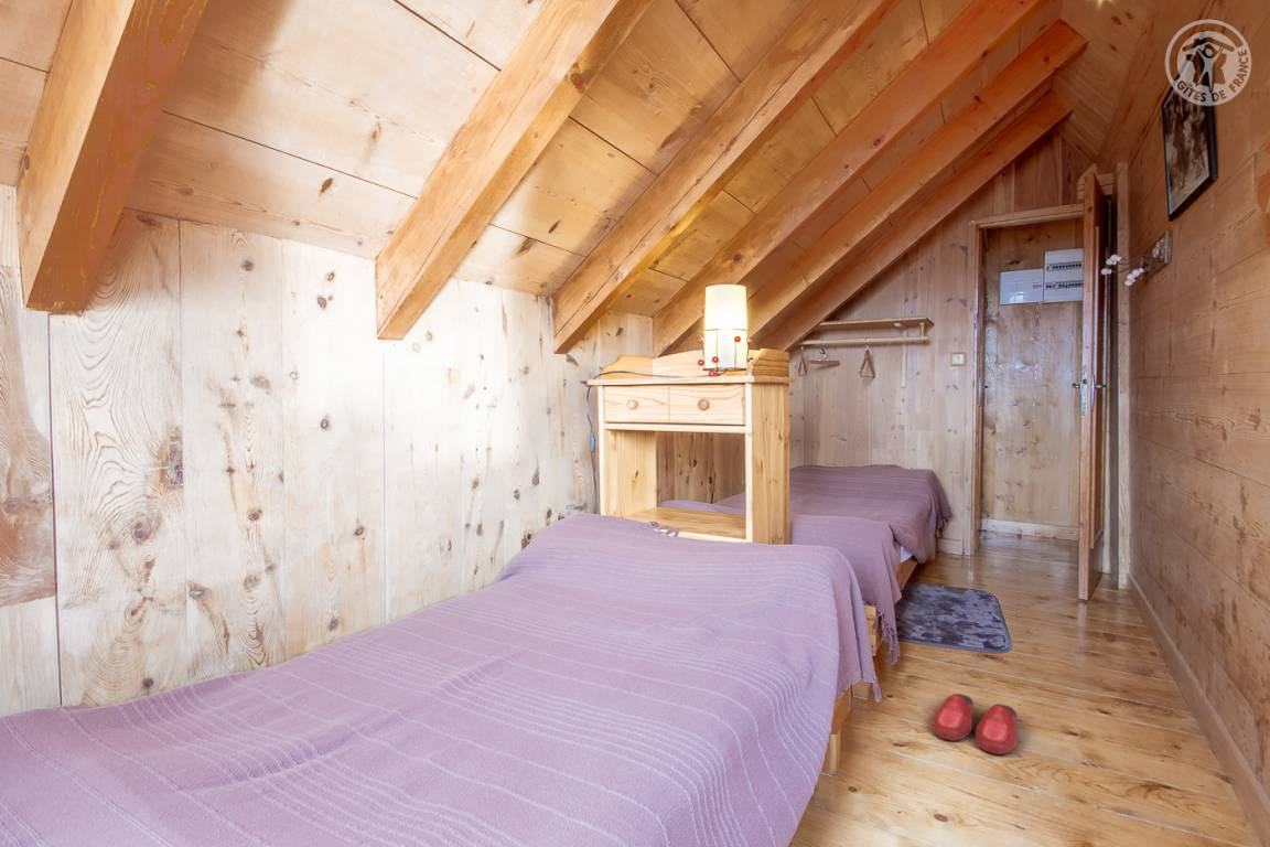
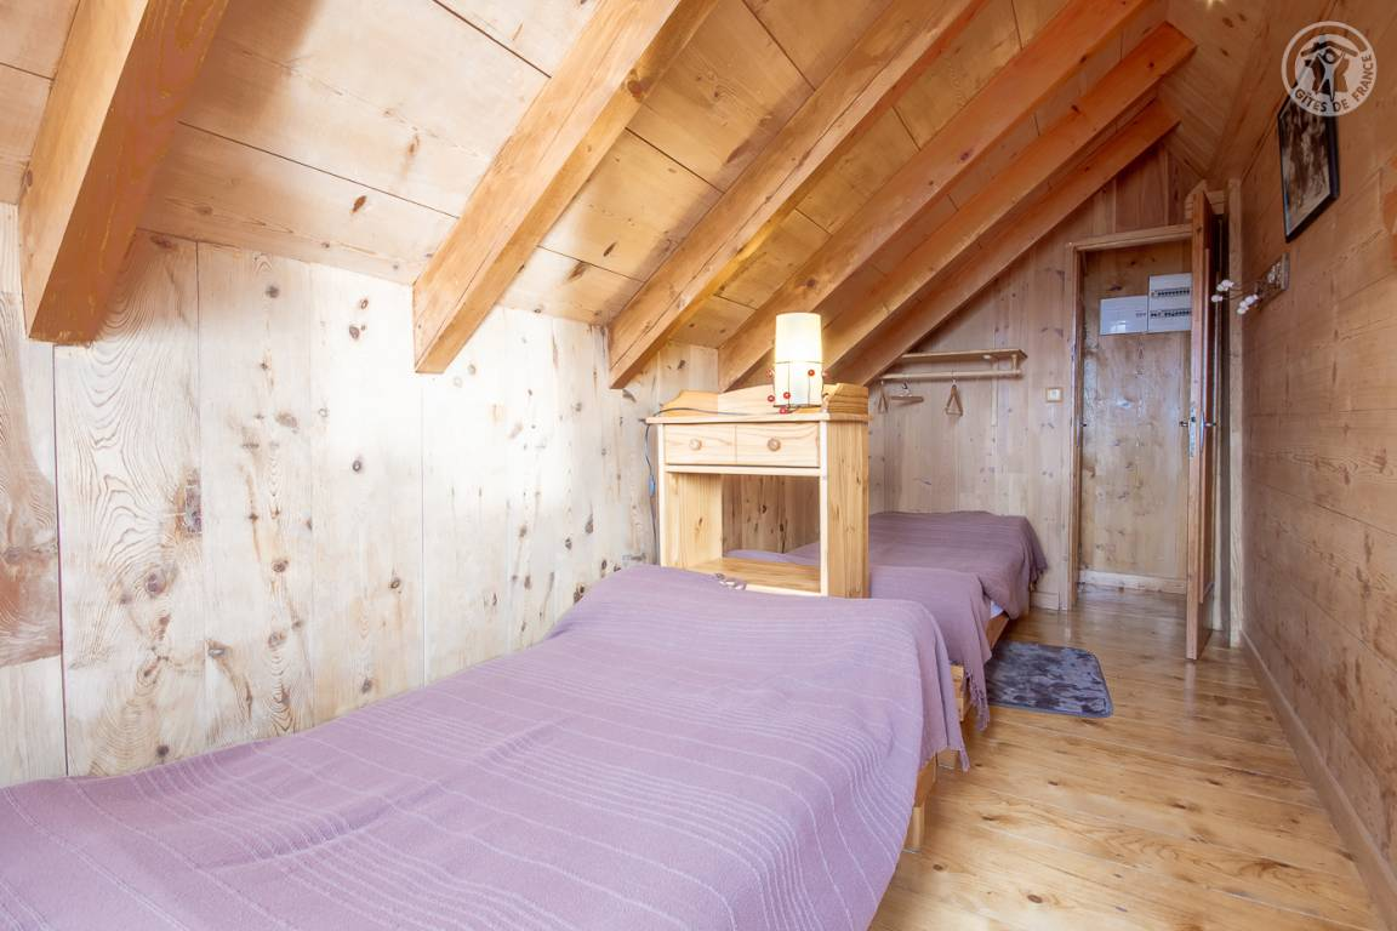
- slippers [932,693,1019,755]
